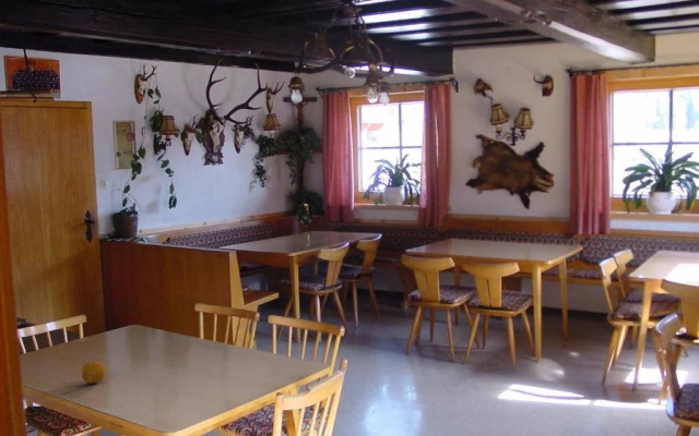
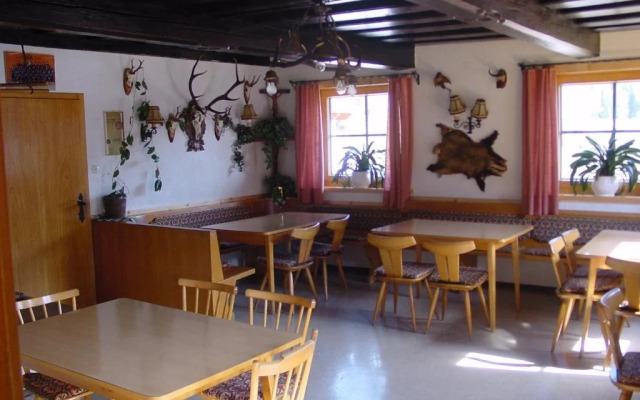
- fruit [81,360,107,385]
